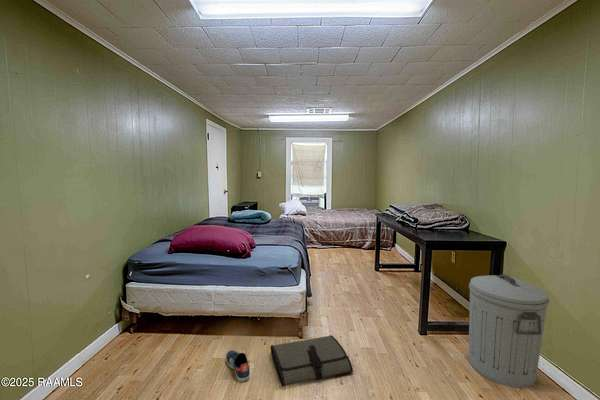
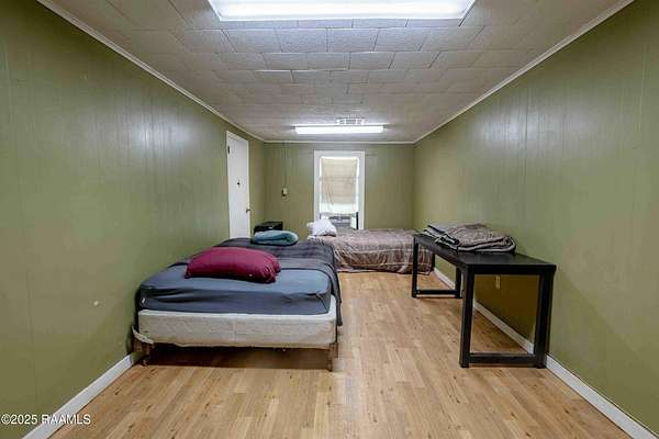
- tool roll [270,334,354,388]
- sneaker [225,349,251,383]
- trash can [468,274,550,389]
